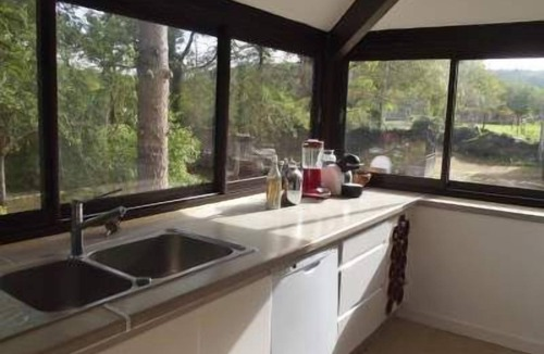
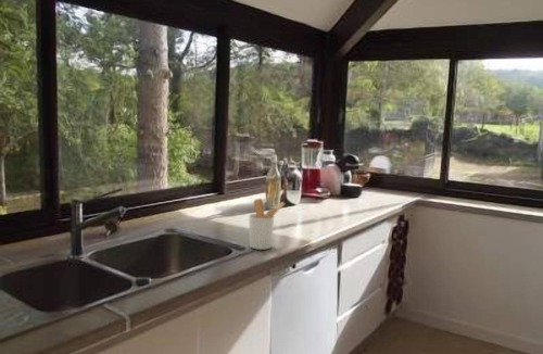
+ utensil holder [248,198,286,251]
